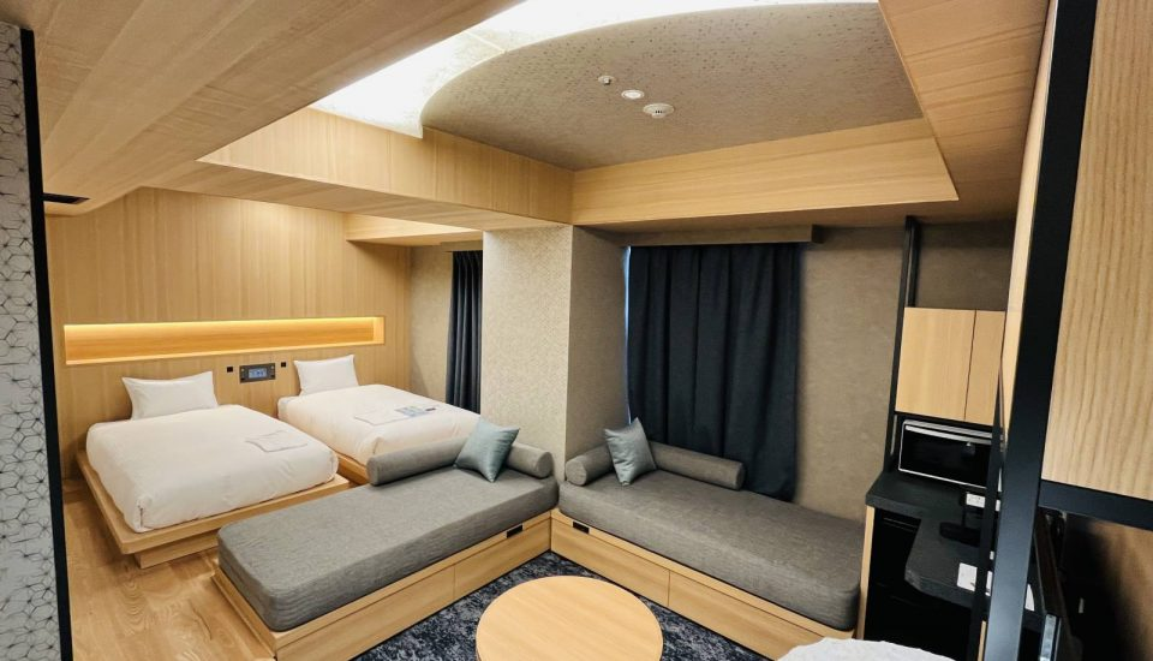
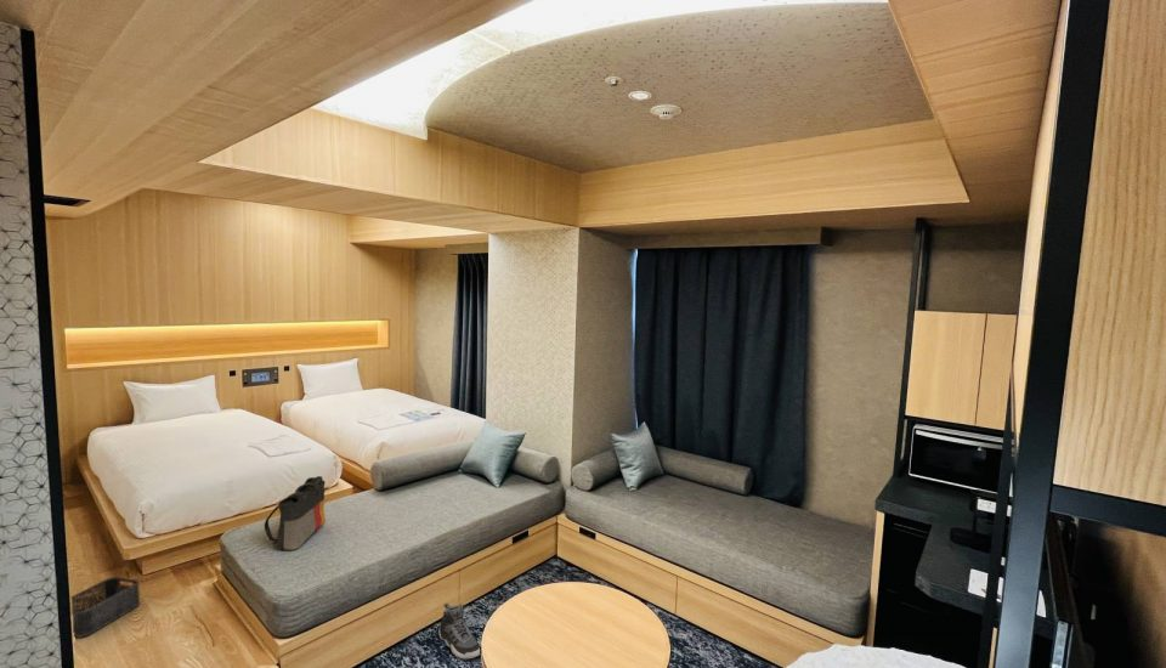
+ storage bin [69,576,141,639]
+ tote bag [264,475,327,551]
+ sneaker [437,602,481,659]
